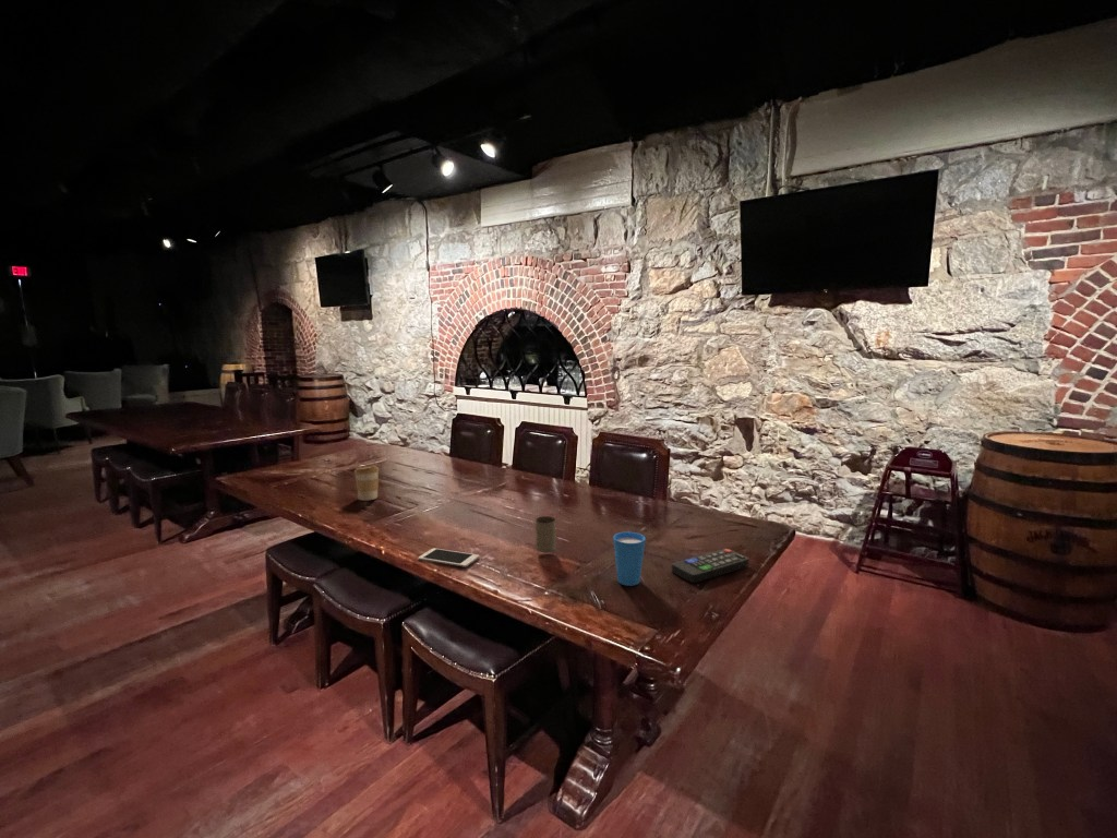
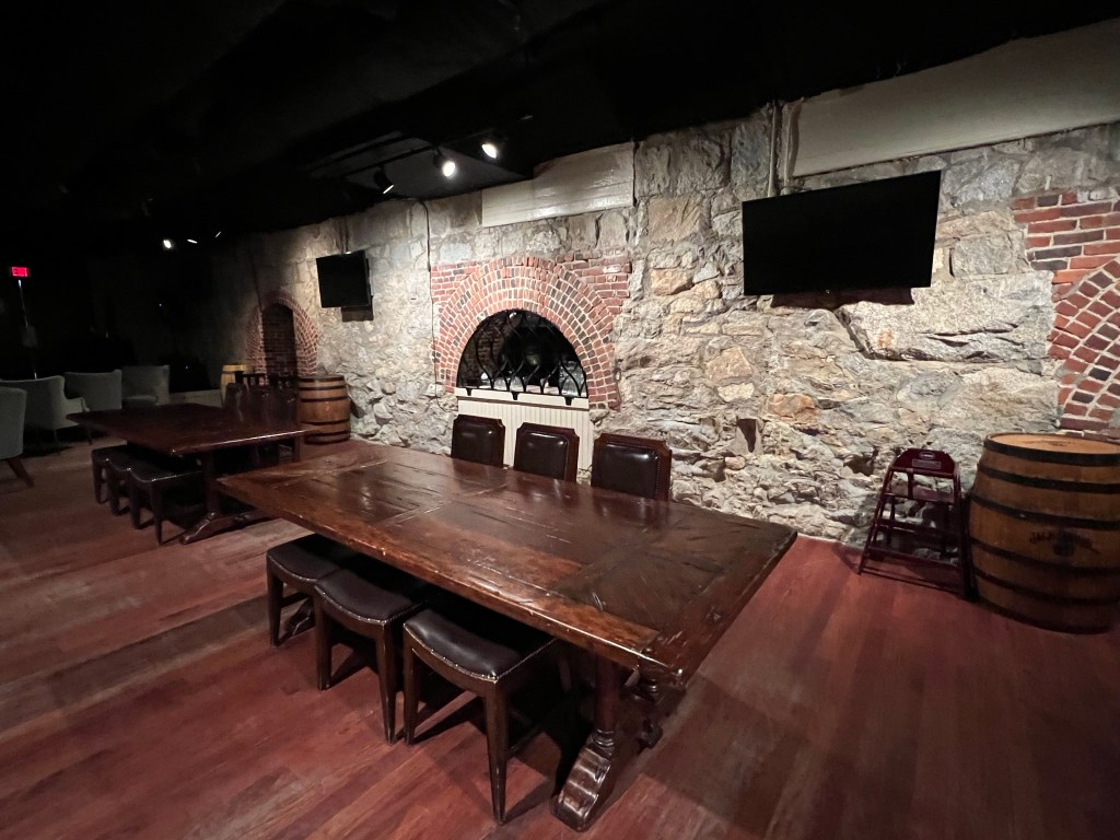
- bottle [535,515,556,553]
- cell phone [418,547,480,568]
- cup [612,531,647,587]
- coffee cup [353,464,380,502]
- remote control [671,548,750,584]
